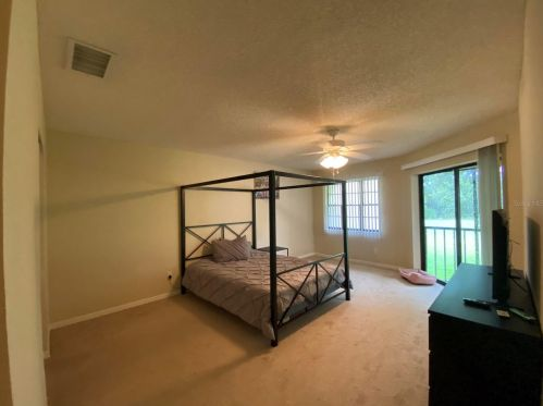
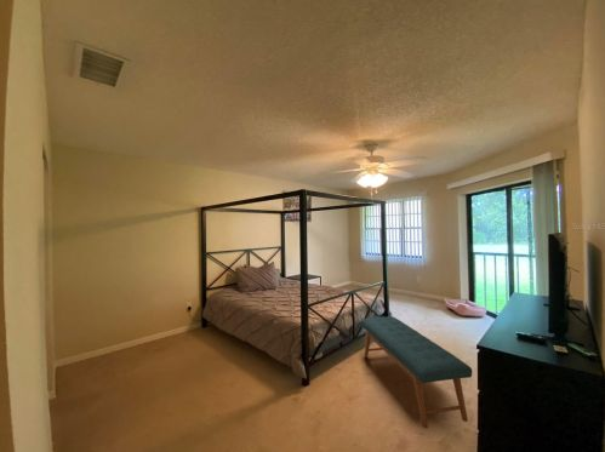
+ bench [360,315,473,429]
